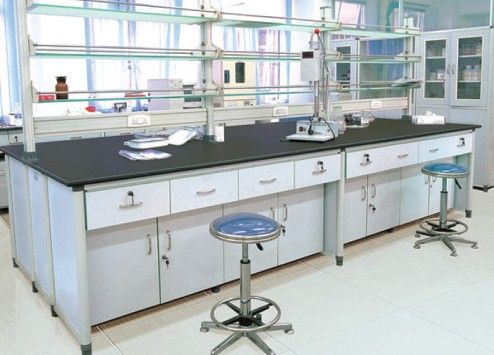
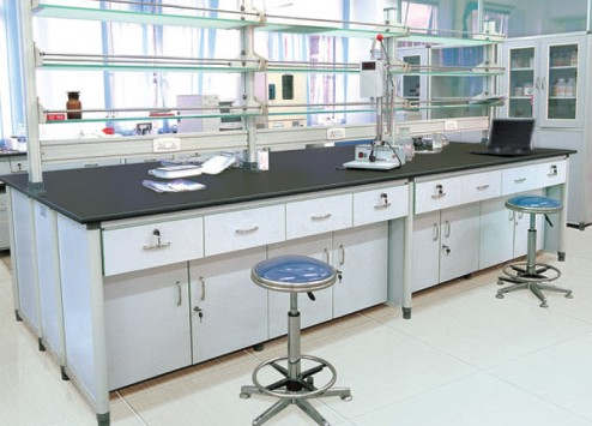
+ laptop computer [466,116,538,156]
